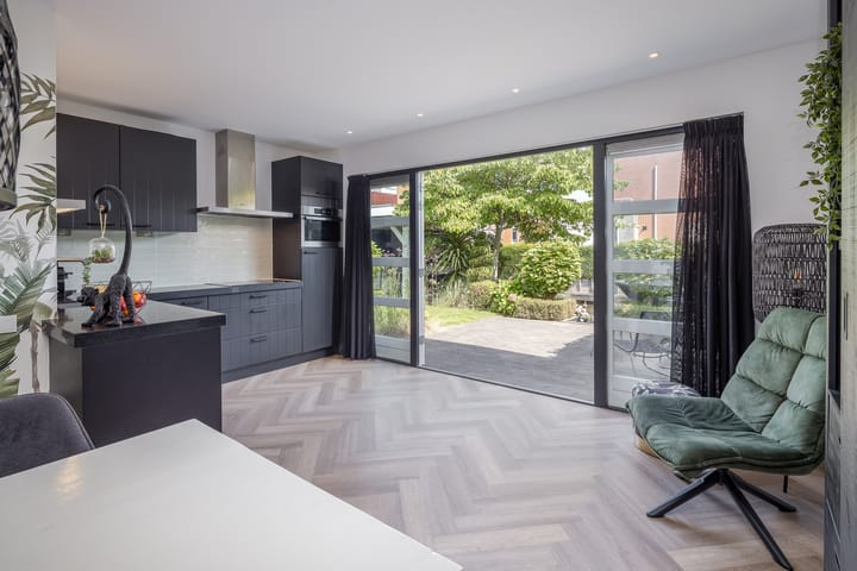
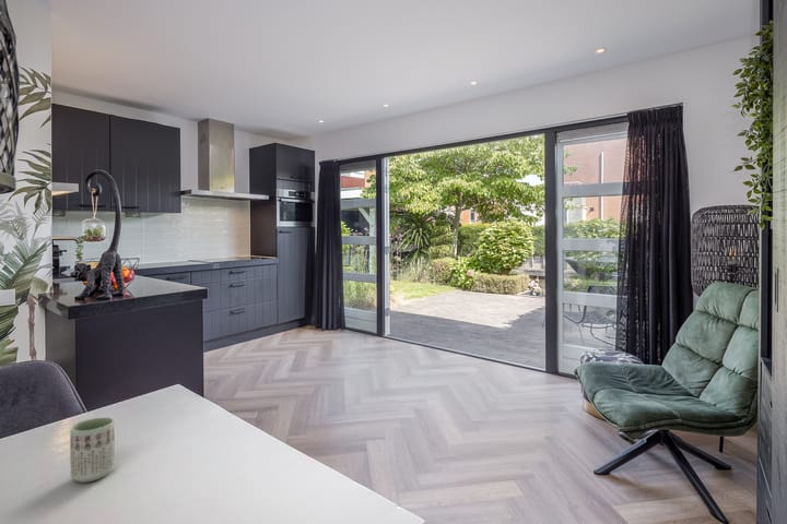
+ cup [69,416,116,484]
